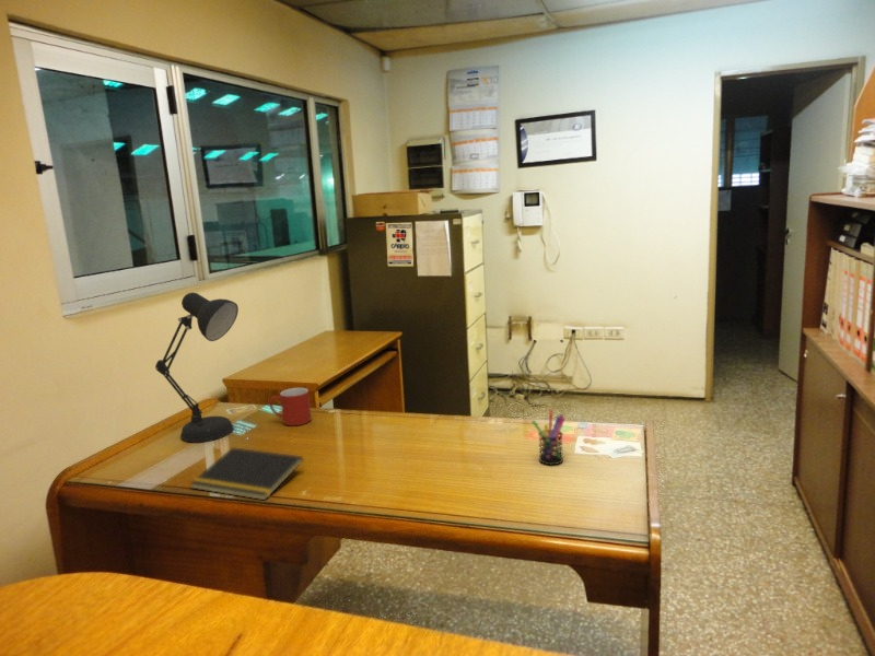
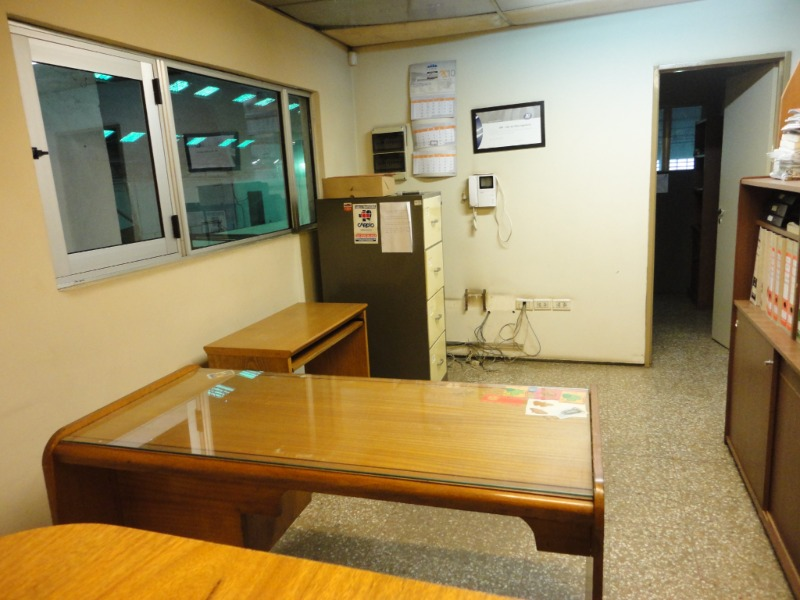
- desk lamp [154,292,240,443]
- pen holder [530,409,567,466]
- mug [268,387,312,426]
- notepad [188,446,304,501]
